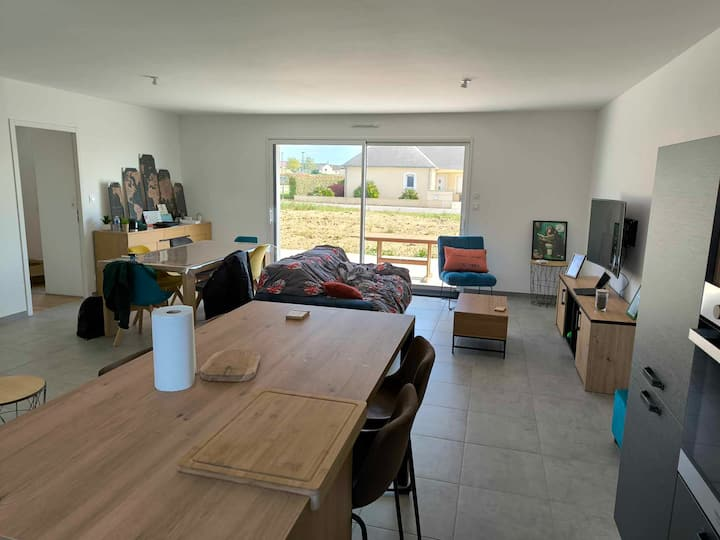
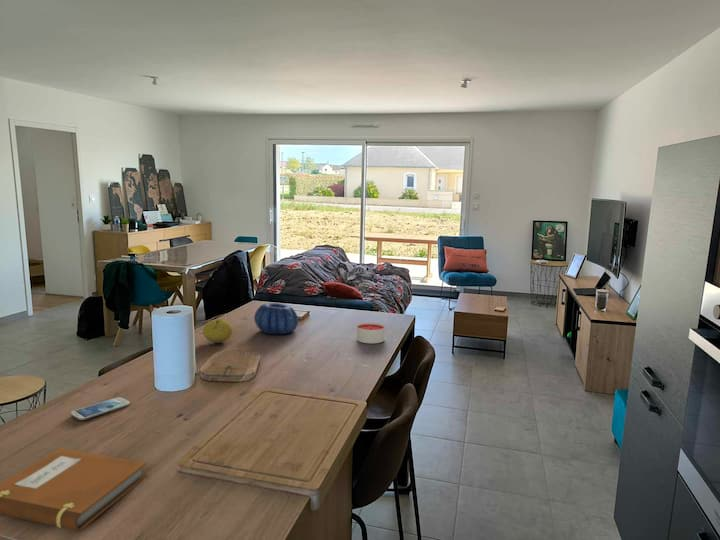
+ candle [356,322,385,344]
+ smartphone [70,396,131,421]
+ notebook [0,447,148,532]
+ decorative bowl [253,302,299,335]
+ fruit [202,318,233,344]
